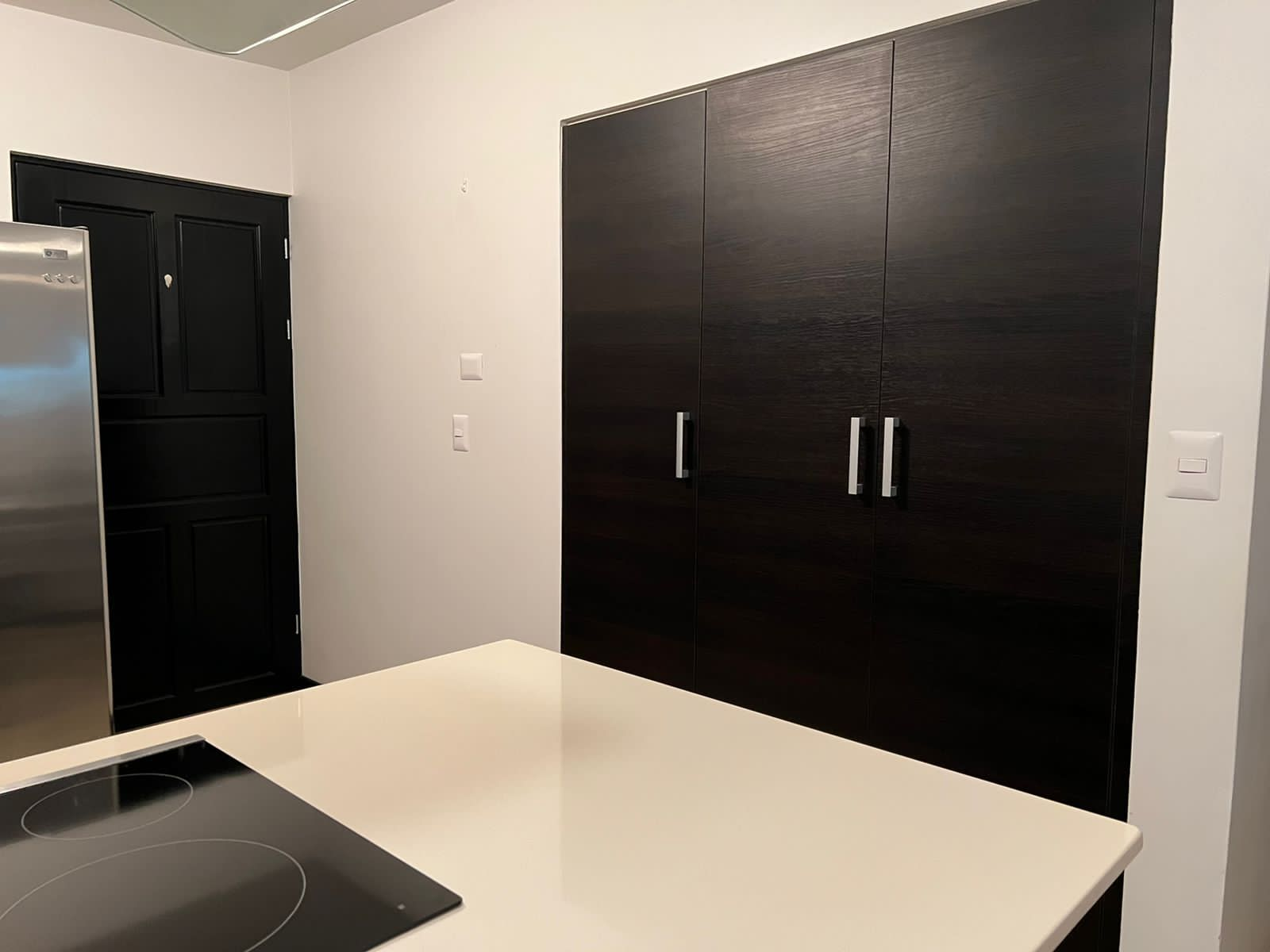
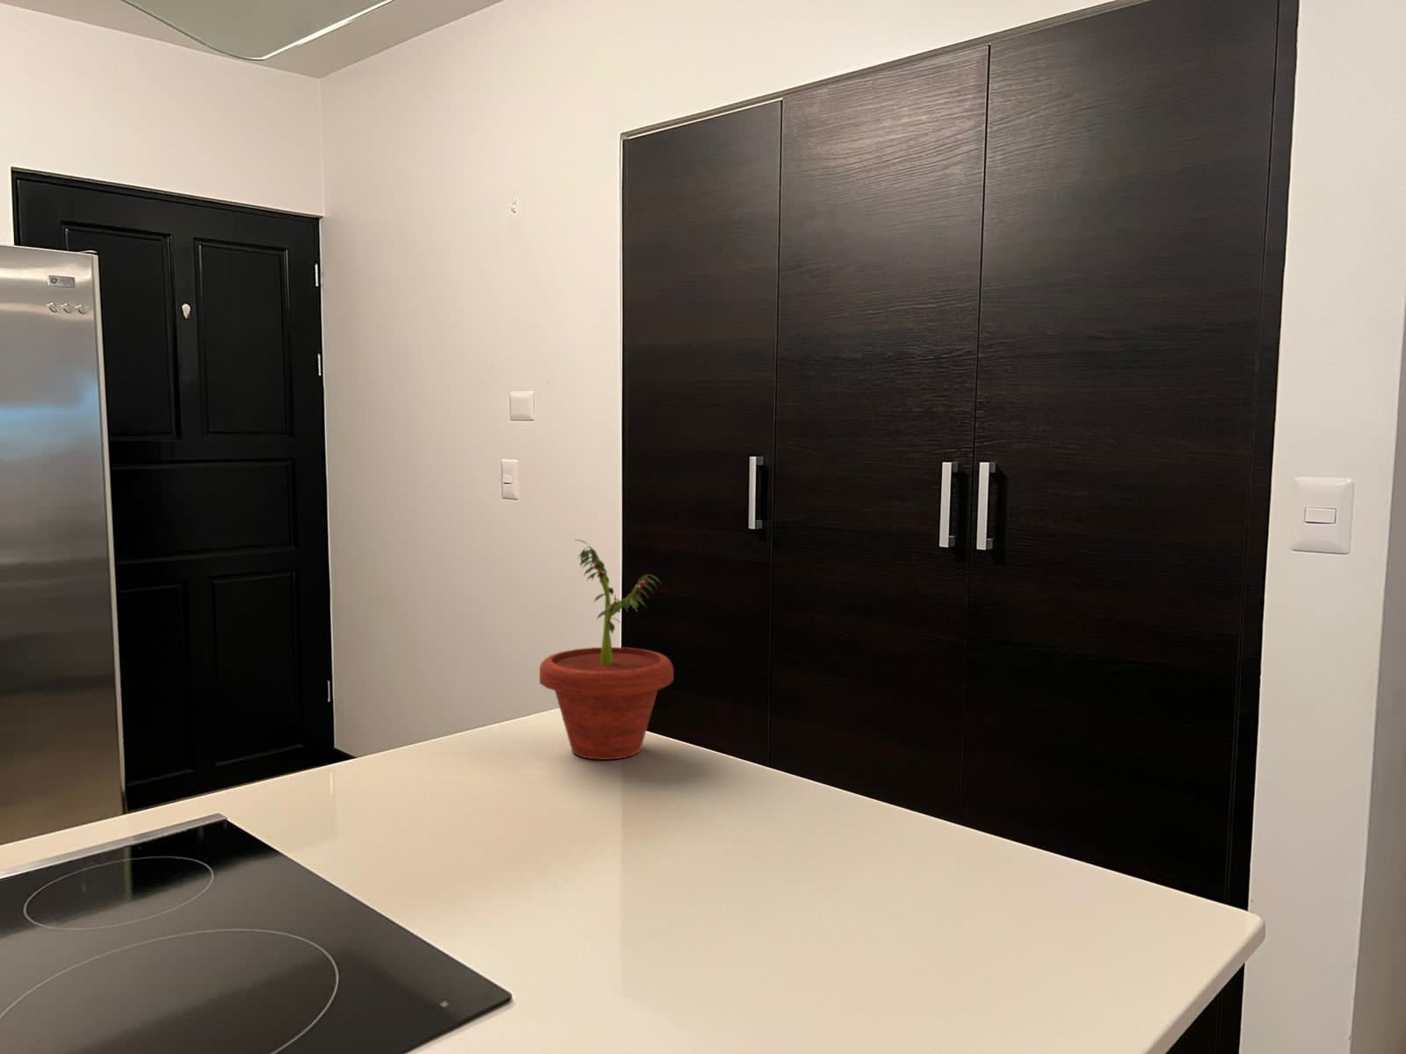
+ potted plant [539,538,674,761]
